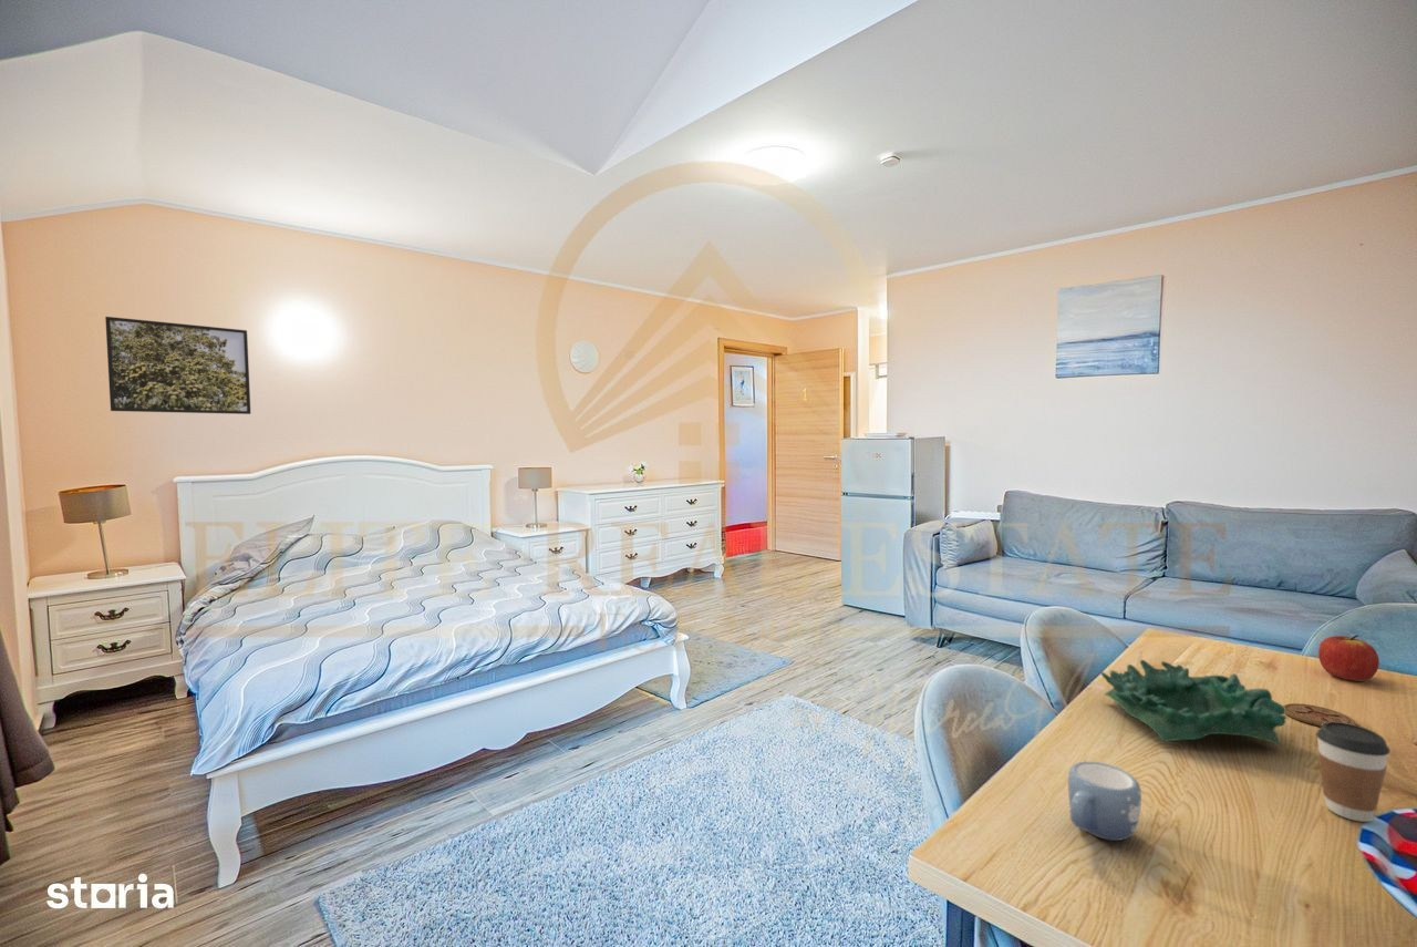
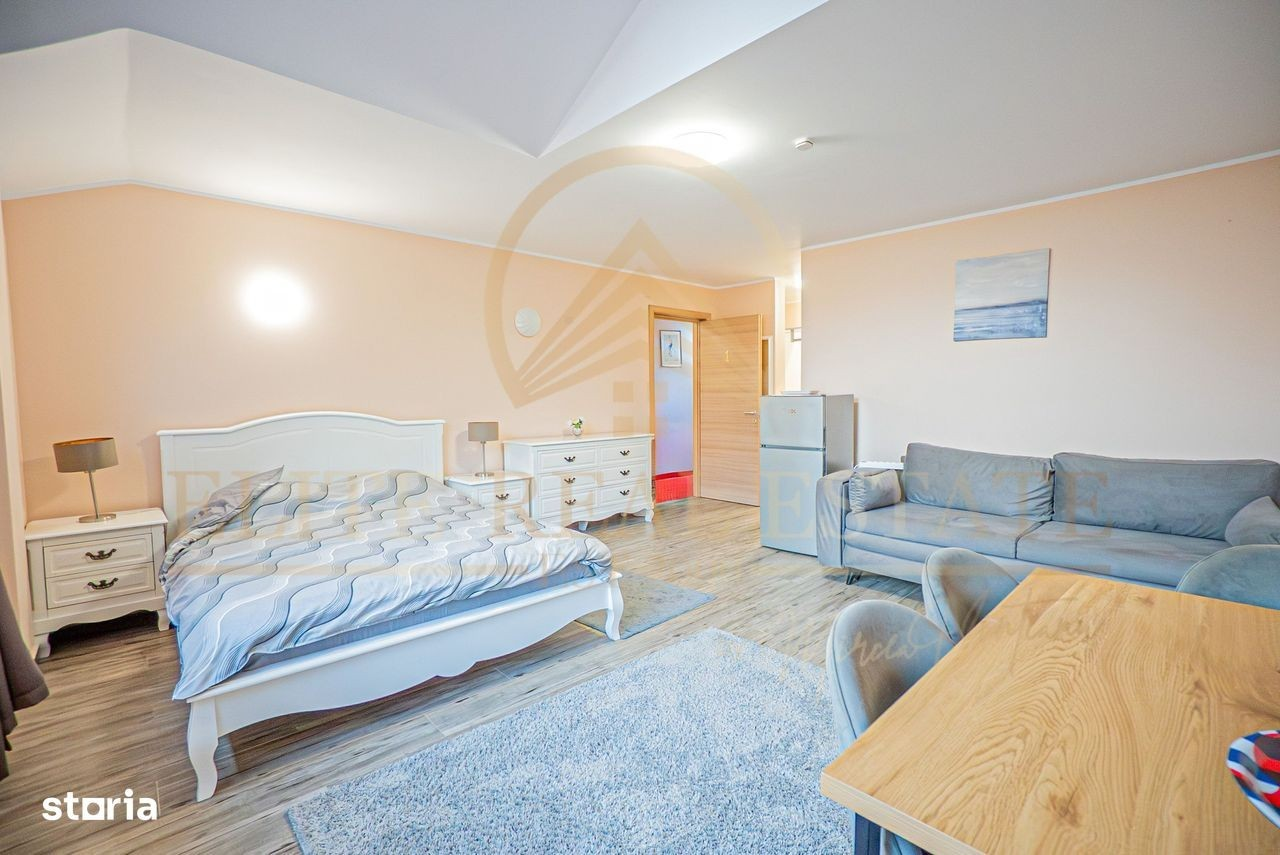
- coaster [1283,702,1356,728]
- apple [1317,634,1380,682]
- mug [1067,760,1142,842]
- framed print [104,316,251,415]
- coffee cup [1315,721,1392,823]
- decorative bowl [1099,659,1287,748]
